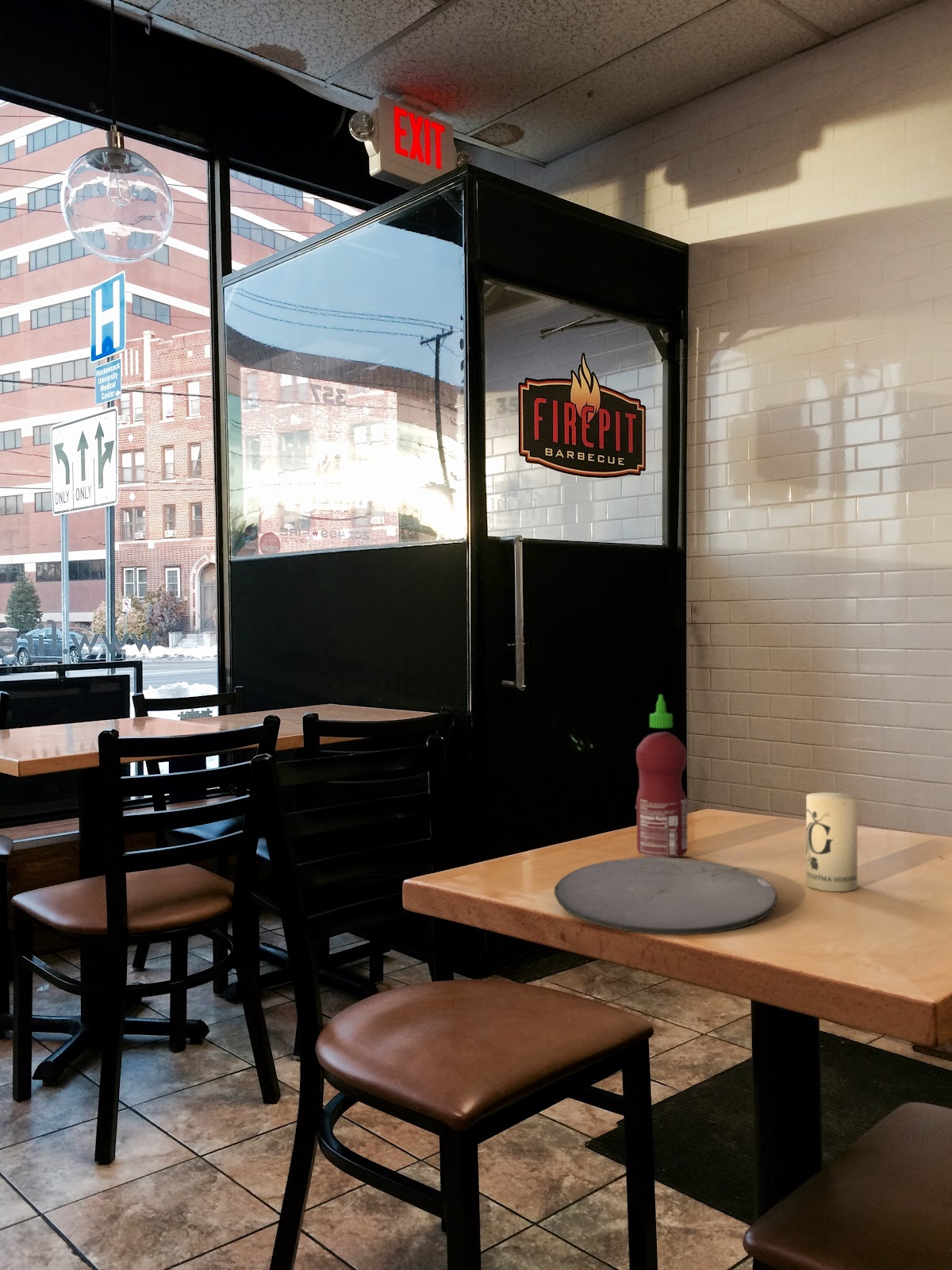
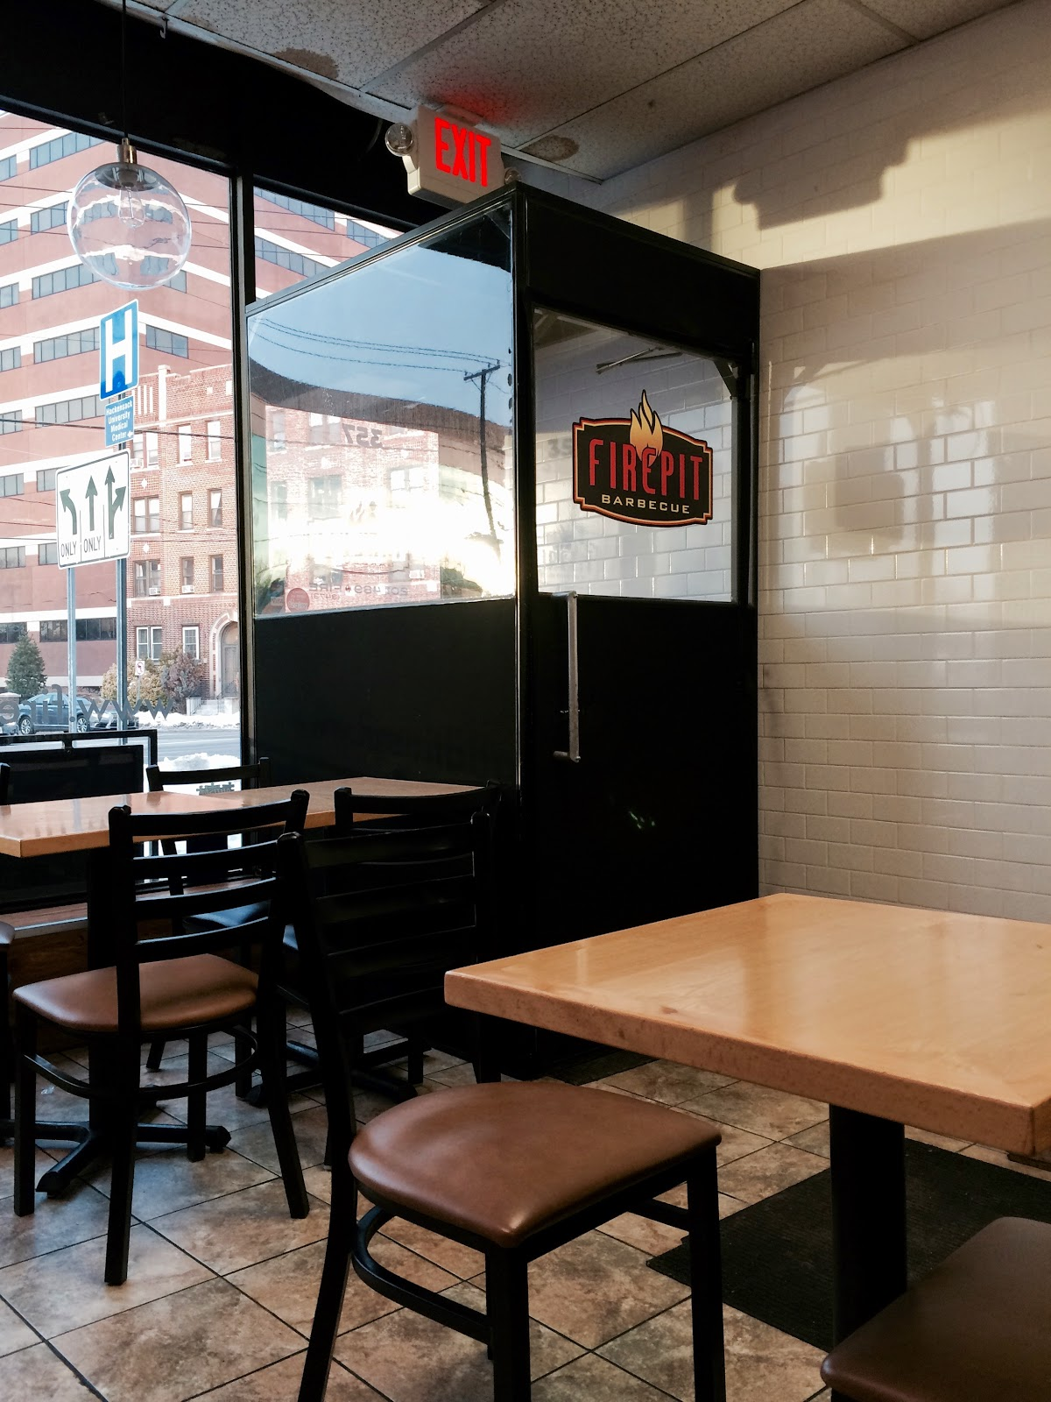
- plate [553,856,778,936]
- hot sauce [635,694,689,858]
- candle [805,791,858,892]
